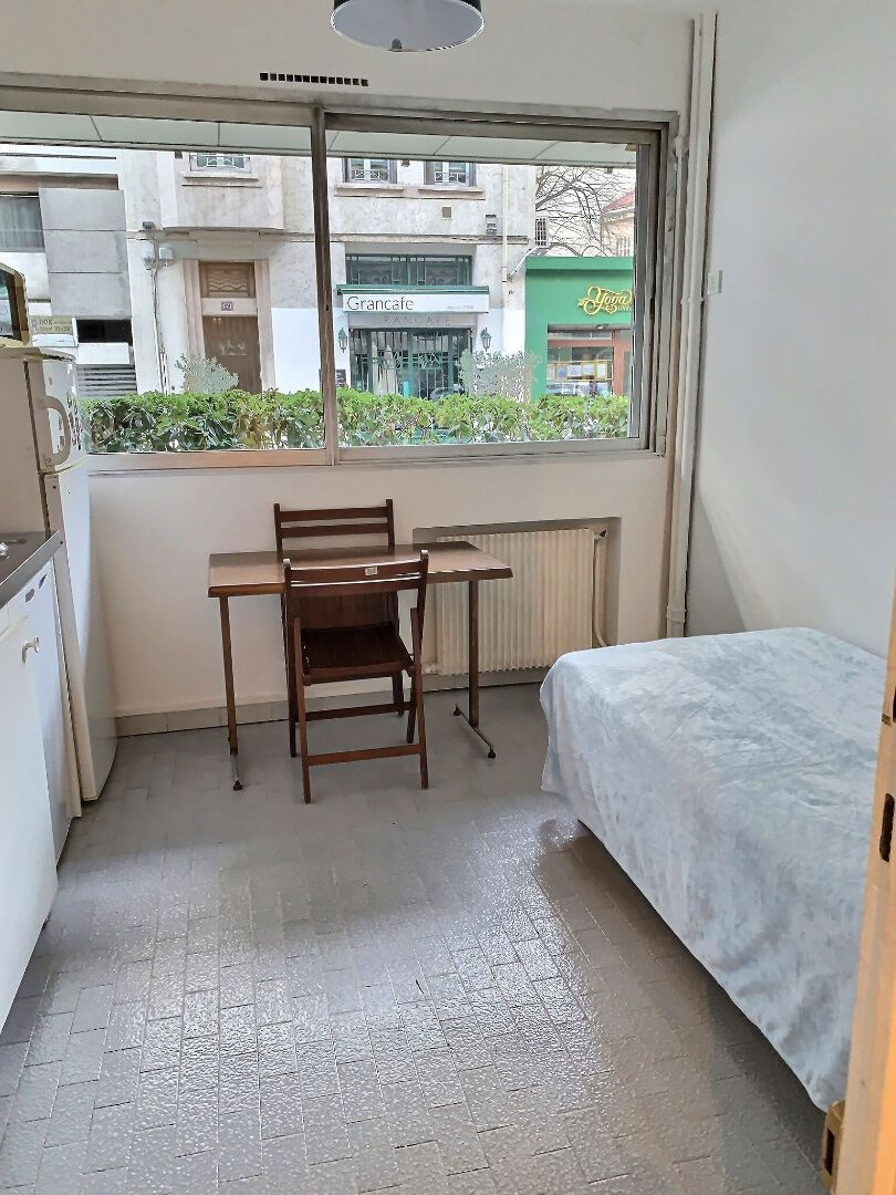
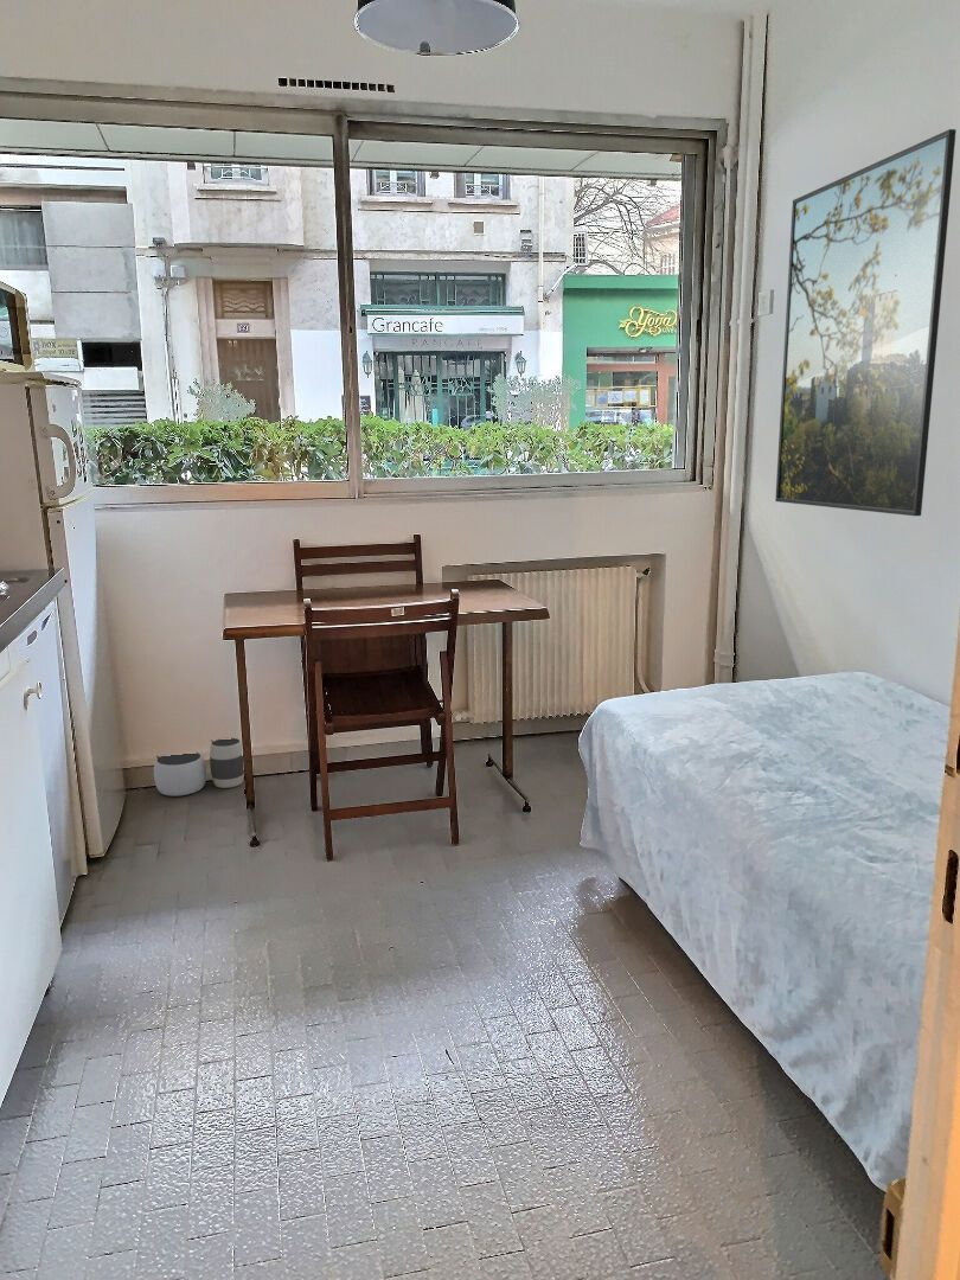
+ waste basket [153,737,245,798]
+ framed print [774,128,958,517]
